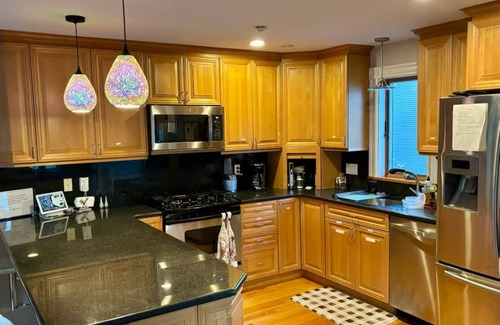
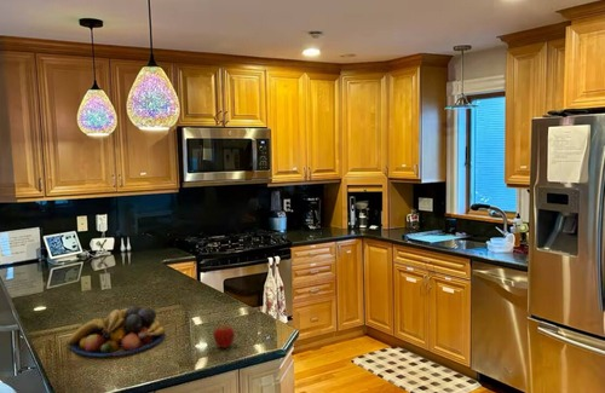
+ apple [212,325,236,349]
+ fruit bowl [67,305,166,358]
